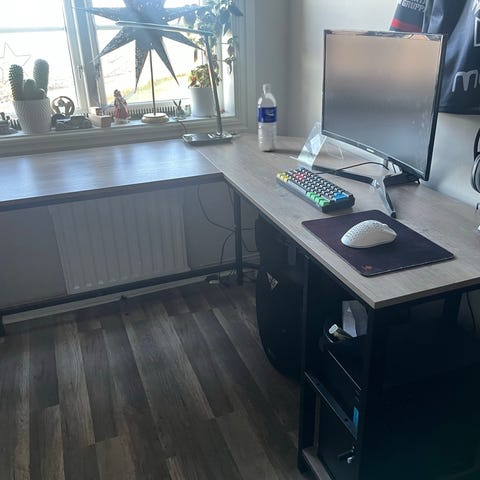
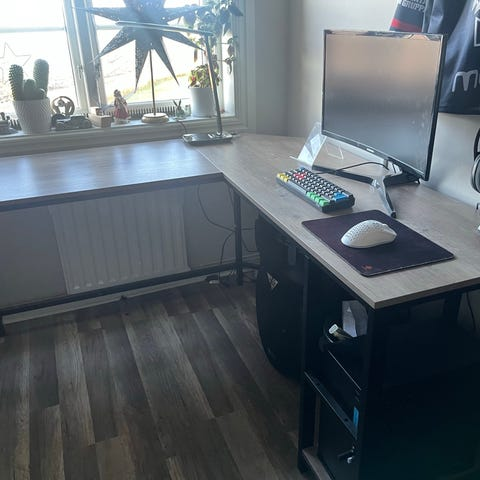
- water bottle [257,83,278,152]
